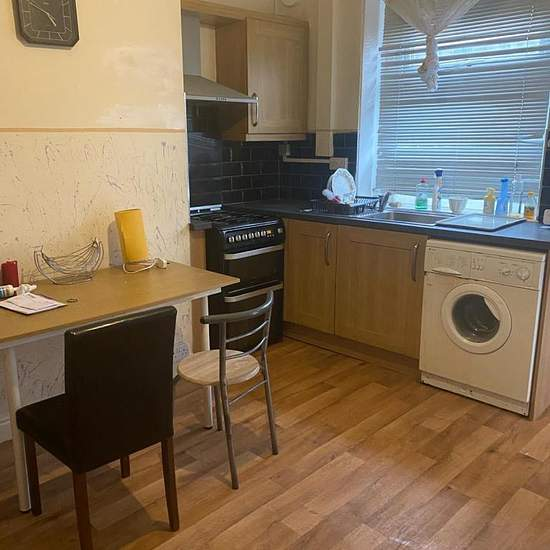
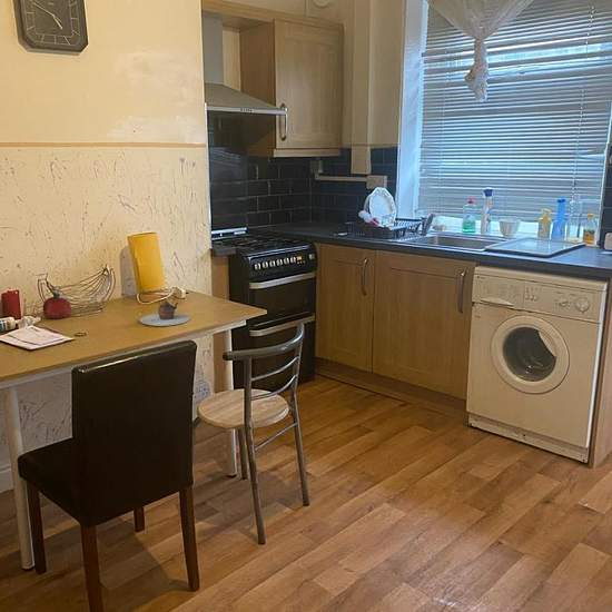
+ fruit [41,292,72,319]
+ teapot [139,295,191,327]
